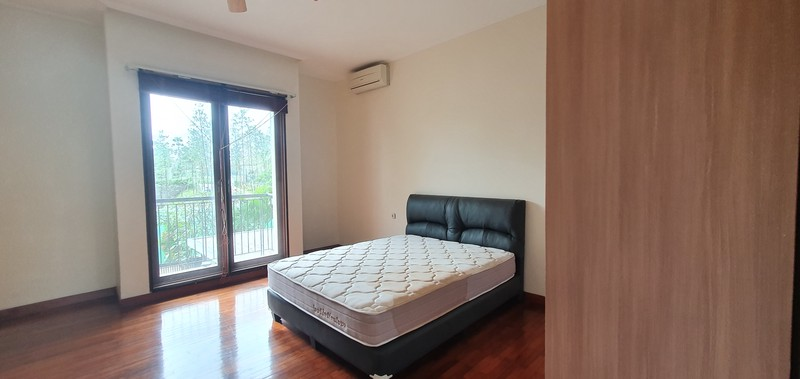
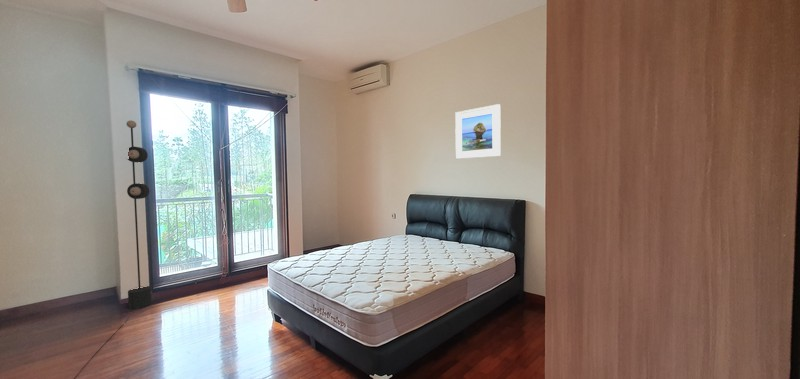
+ floor lamp [73,120,153,379]
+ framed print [454,103,502,160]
